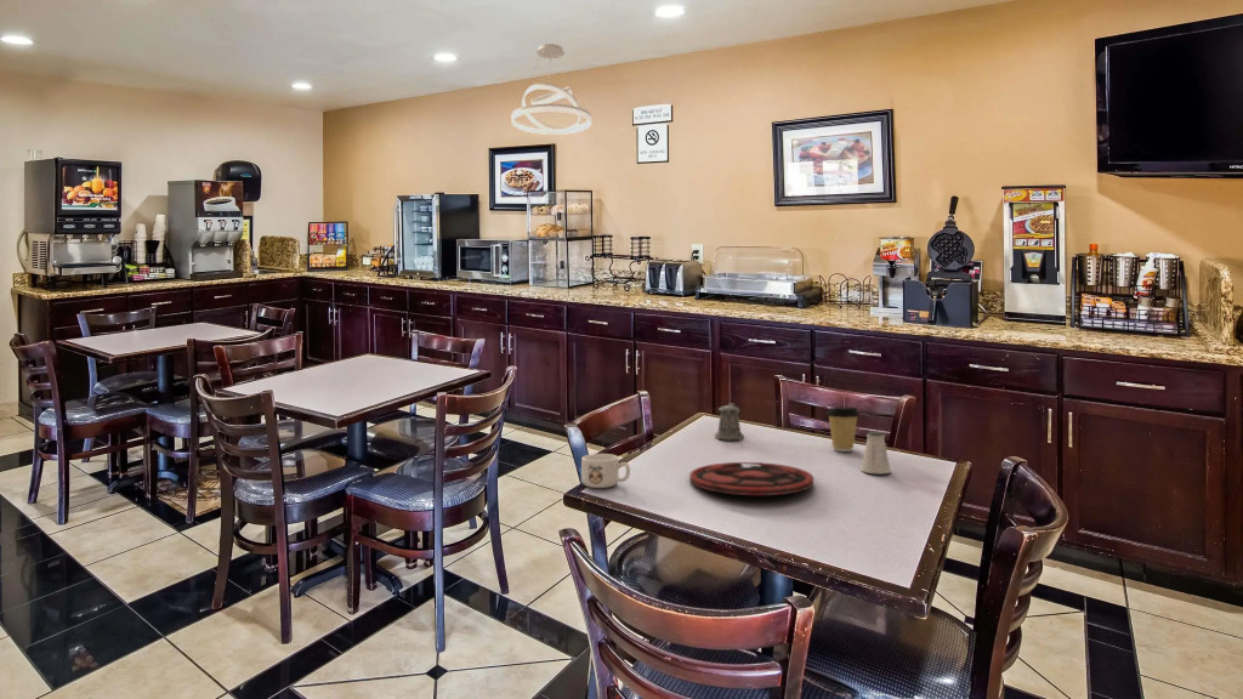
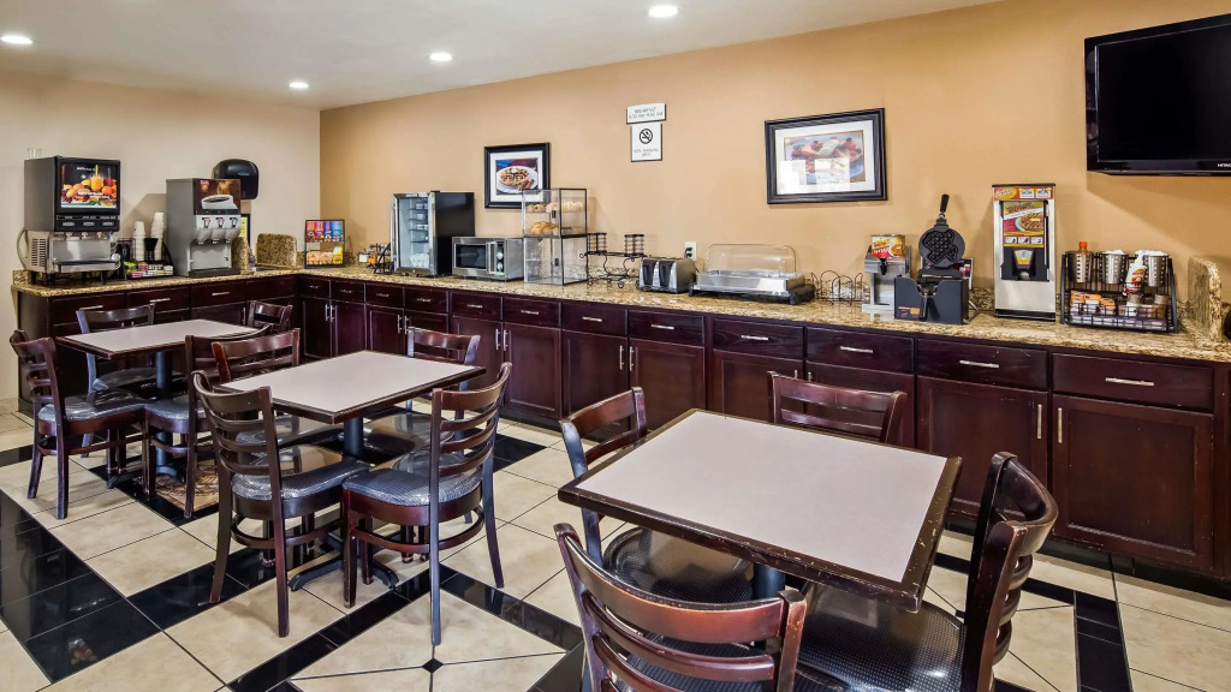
- plate [688,461,815,496]
- coffee cup [825,407,861,453]
- saltshaker [859,430,892,474]
- pendant light [511,42,592,136]
- pepper shaker [714,402,745,441]
- mug [580,453,631,489]
